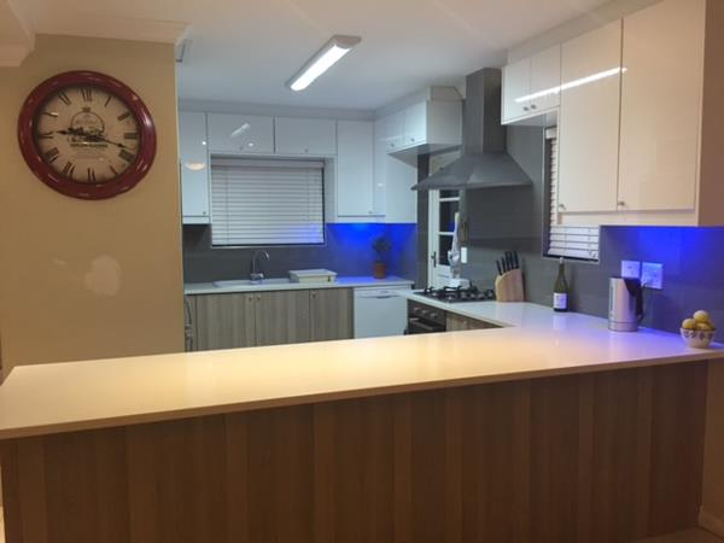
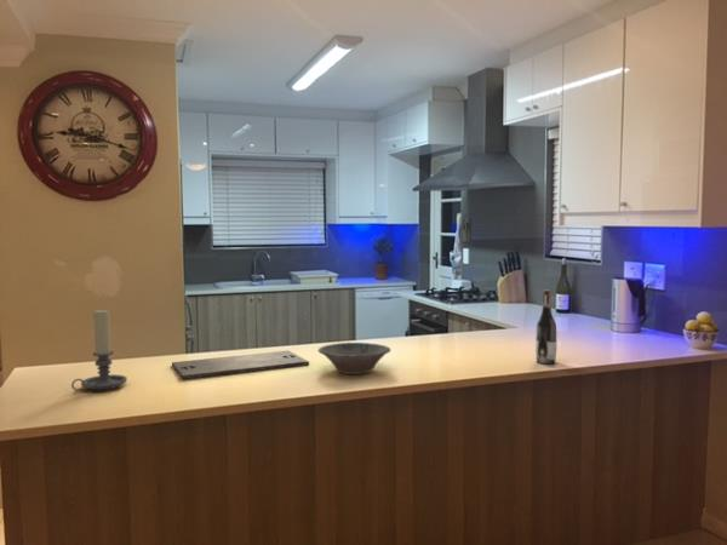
+ bowl [317,342,391,375]
+ candle holder [70,308,128,391]
+ cutting board [171,349,310,380]
+ wine bottle [534,288,557,366]
